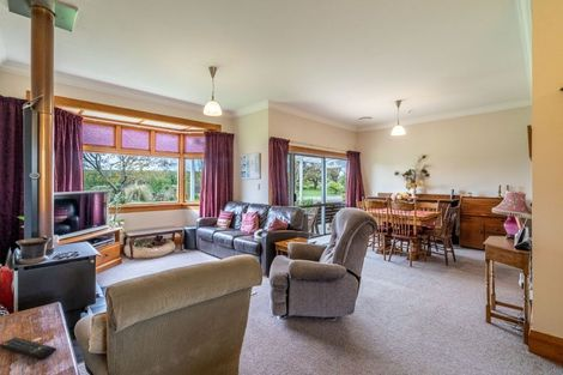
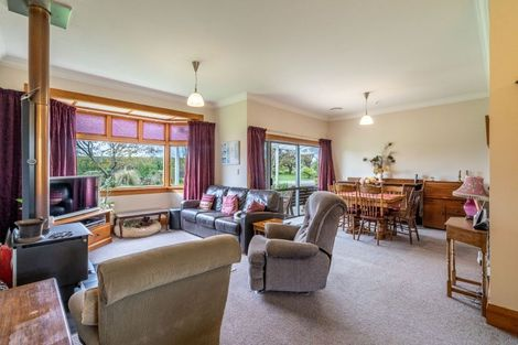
- remote control [0,337,57,359]
